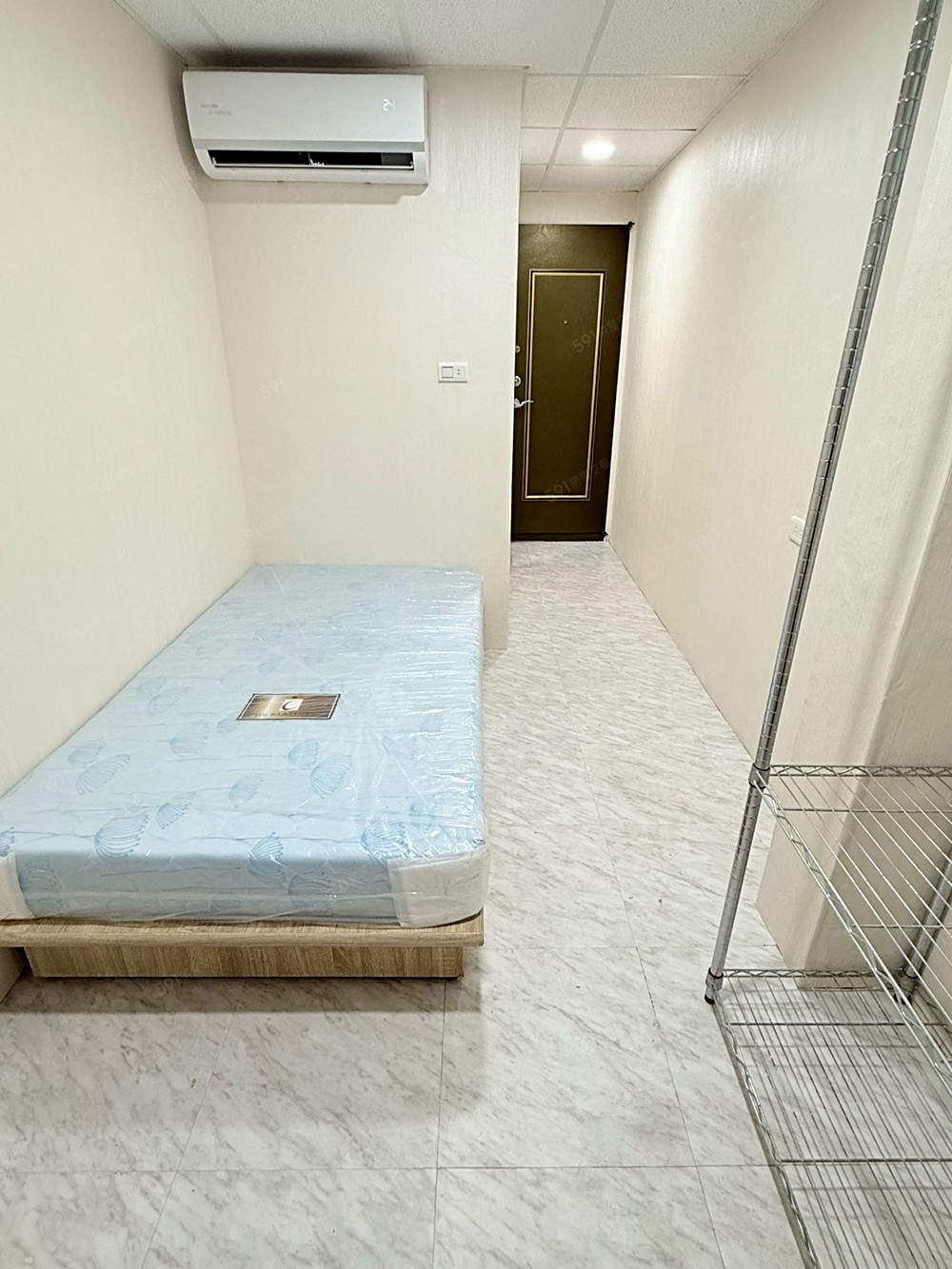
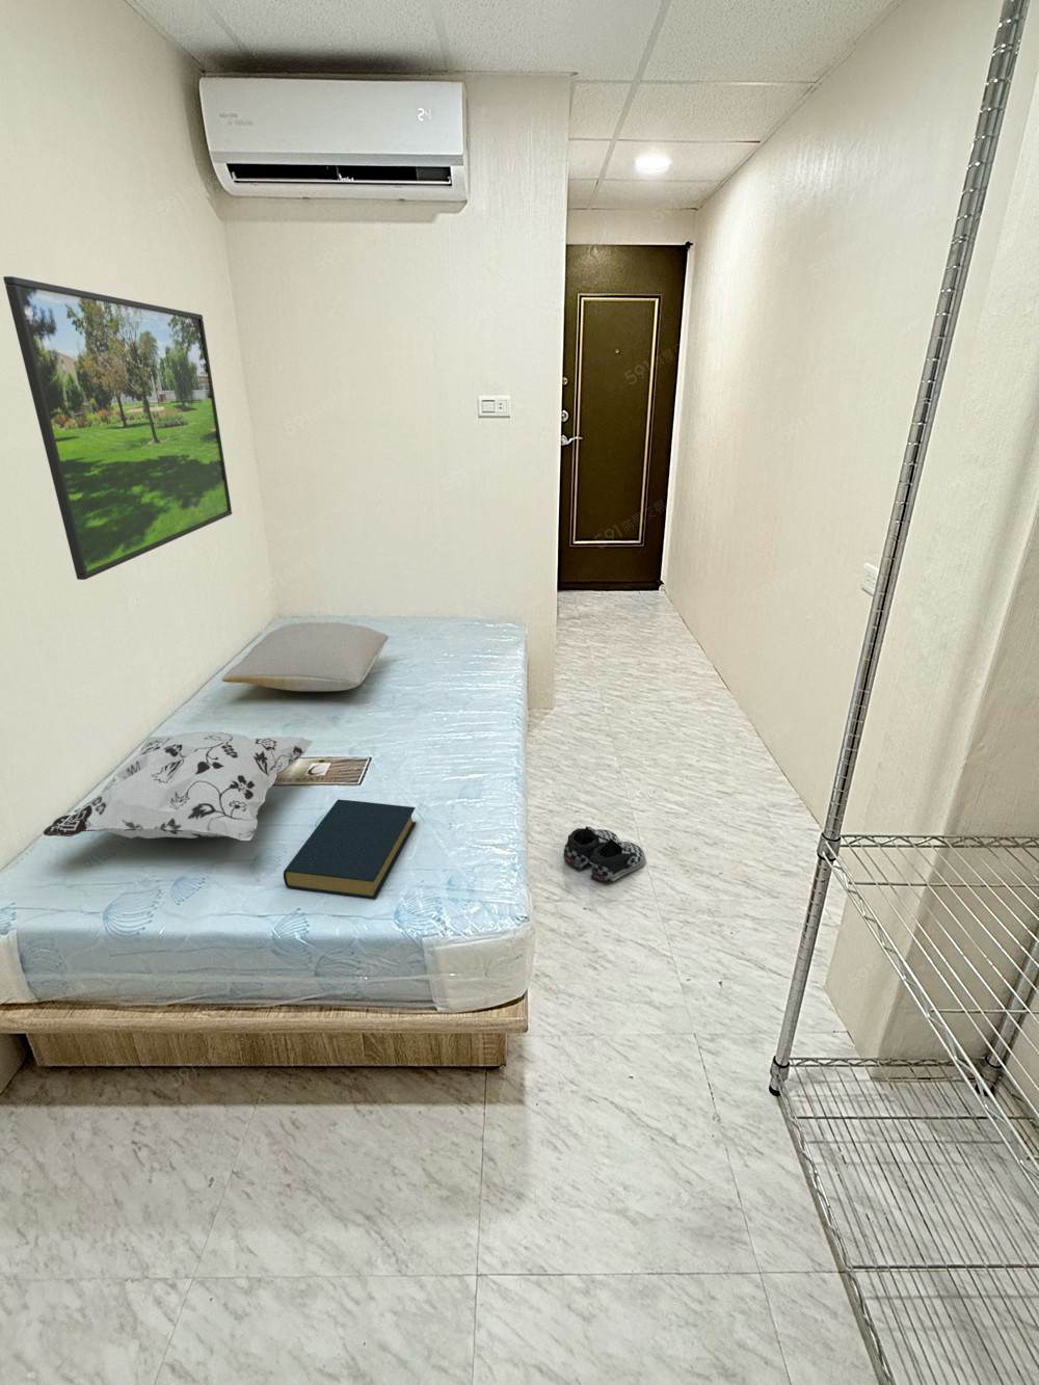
+ shoe [562,825,646,882]
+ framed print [2,275,232,581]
+ decorative pillow [41,730,314,841]
+ pillow [222,621,390,692]
+ hardback book [283,799,418,899]
